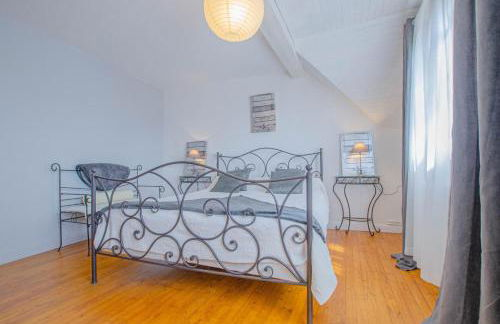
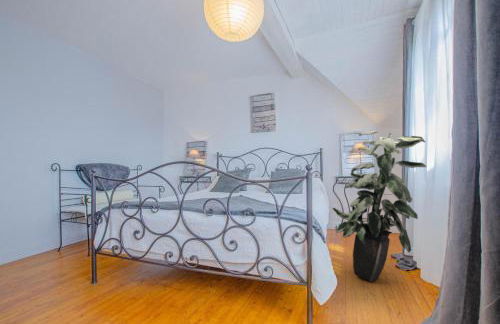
+ indoor plant [332,130,427,283]
